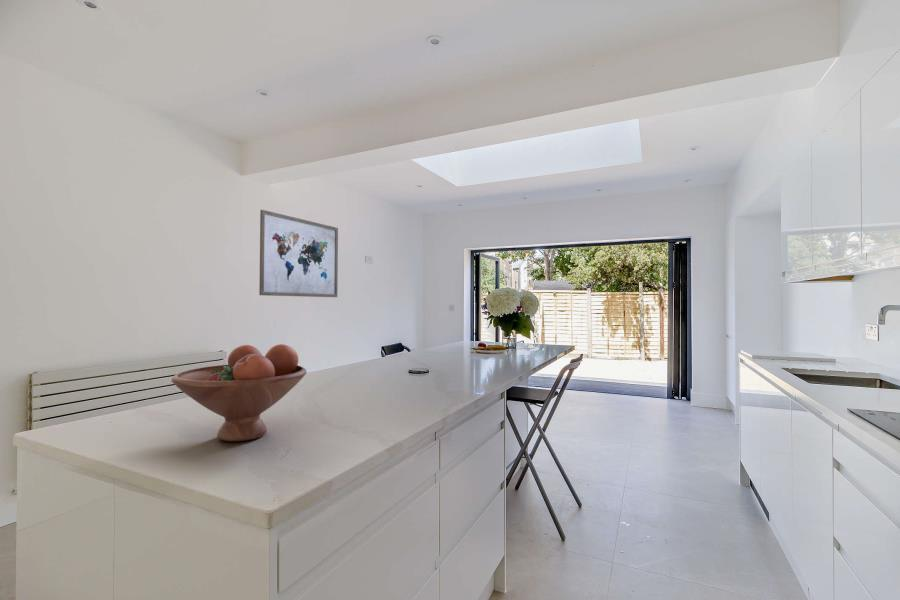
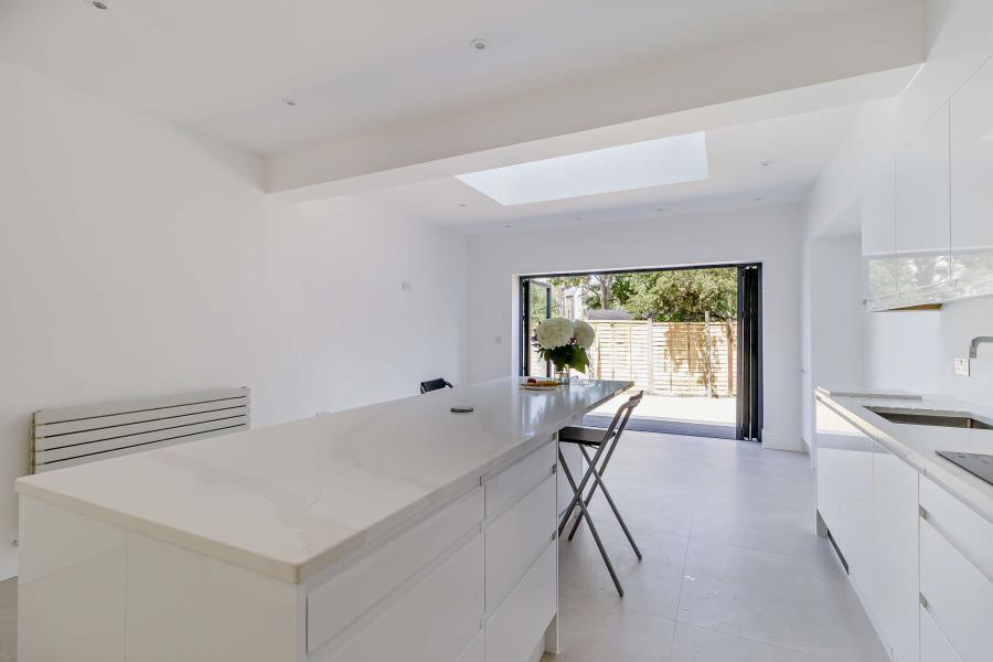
- wall art [258,209,339,298]
- fruit bowl [170,343,308,443]
